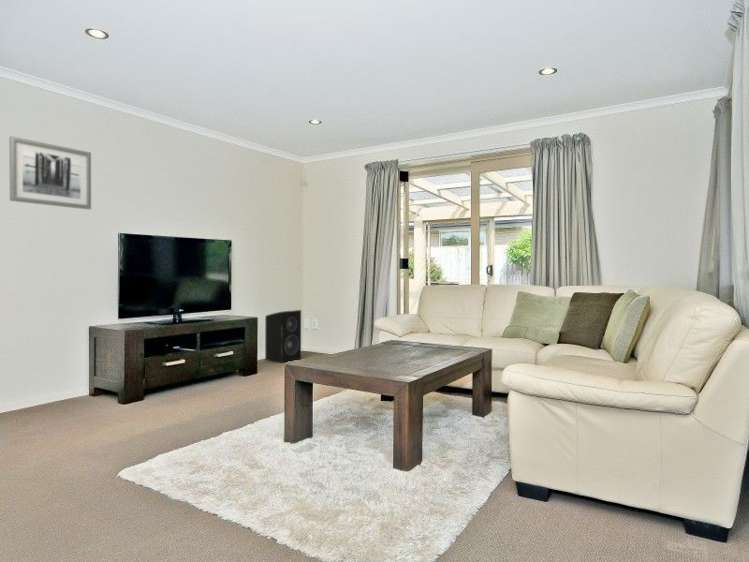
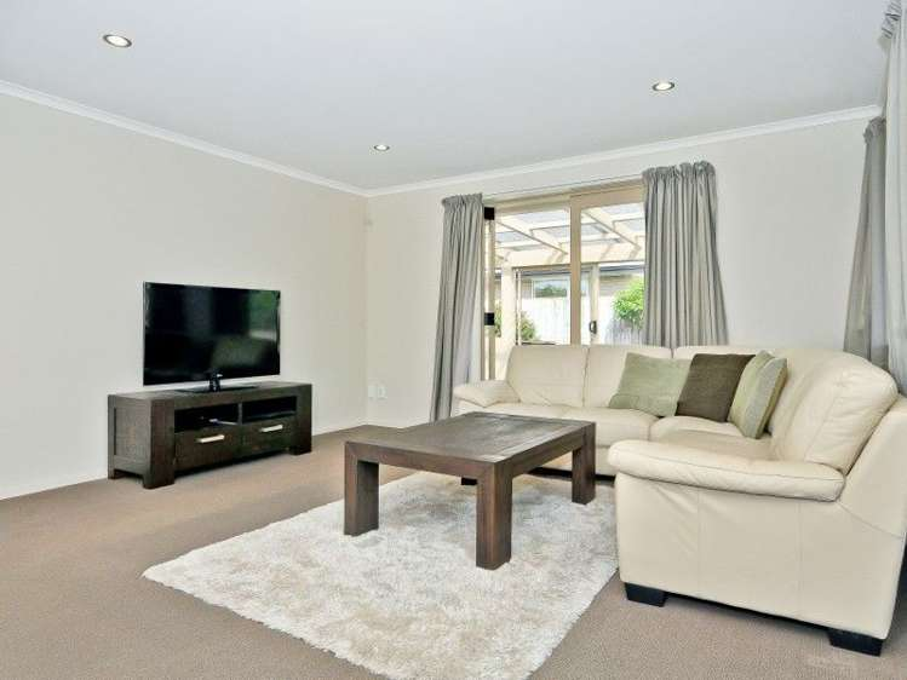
- speaker [264,309,302,364]
- wall art [9,135,92,211]
